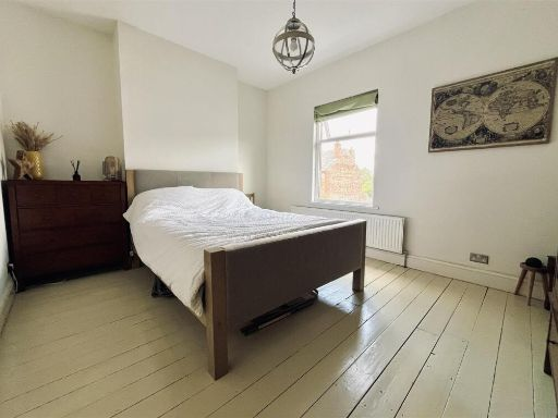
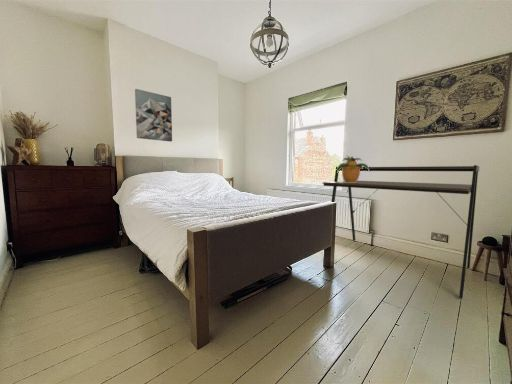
+ potted plant [335,155,371,183]
+ desk [322,164,480,299]
+ wall art [134,88,173,142]
